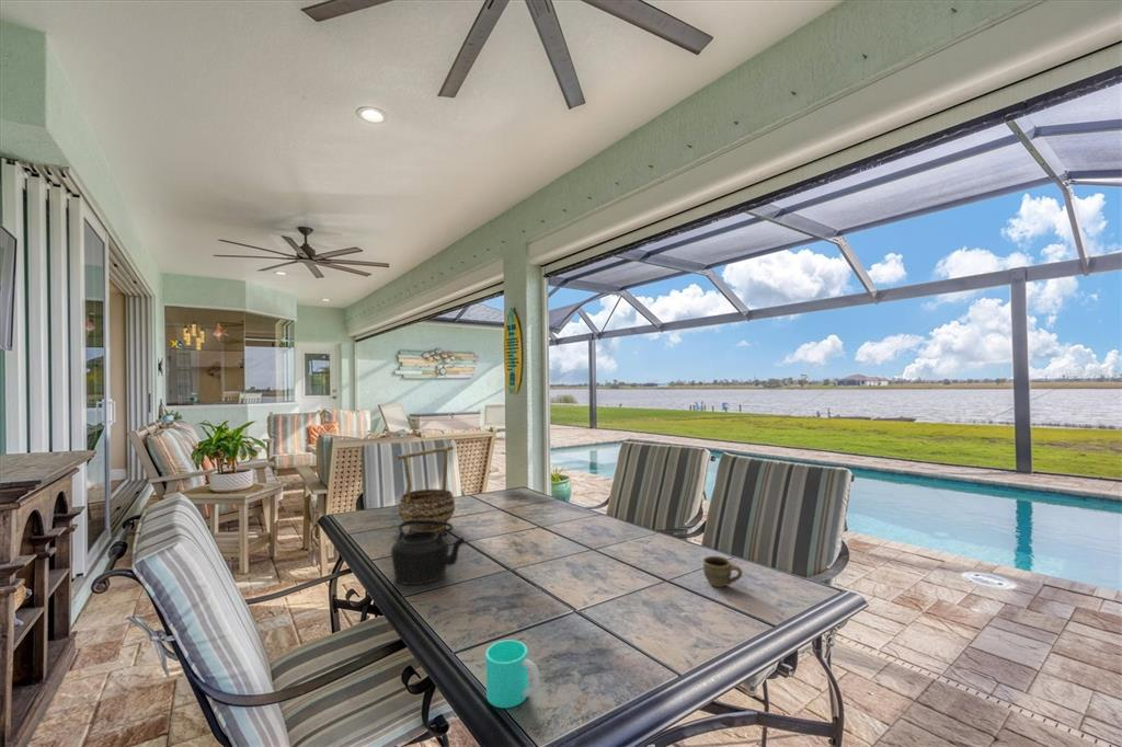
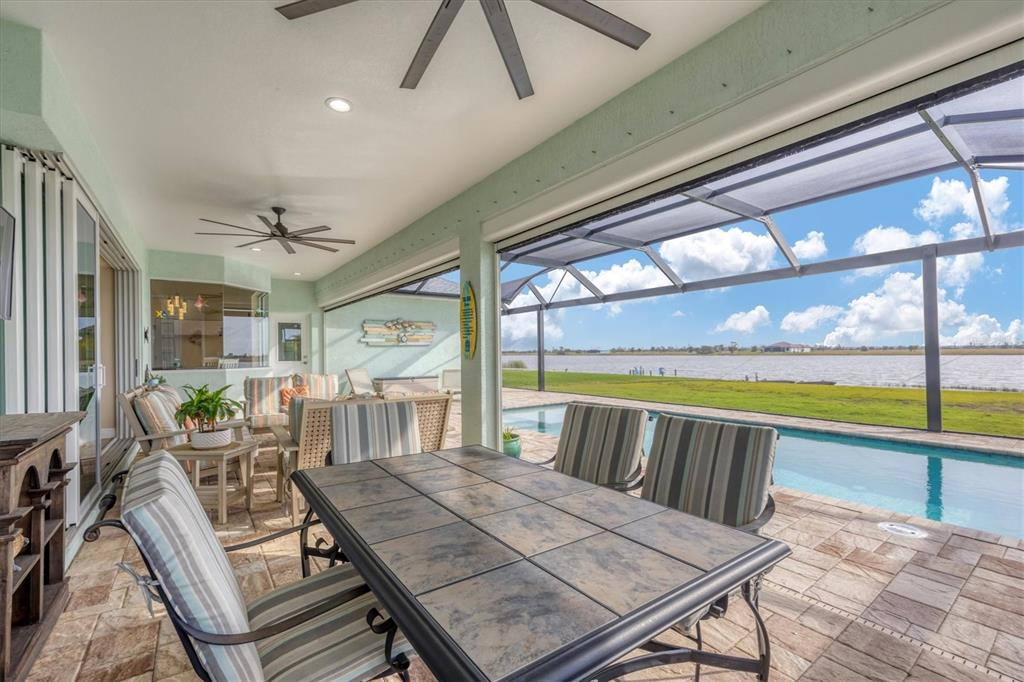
- cup [701,555,744,588]
- teapot [390,520,466,586]
- decorative bowl [394,445,456,537]
- cup [484,639,541,709]
